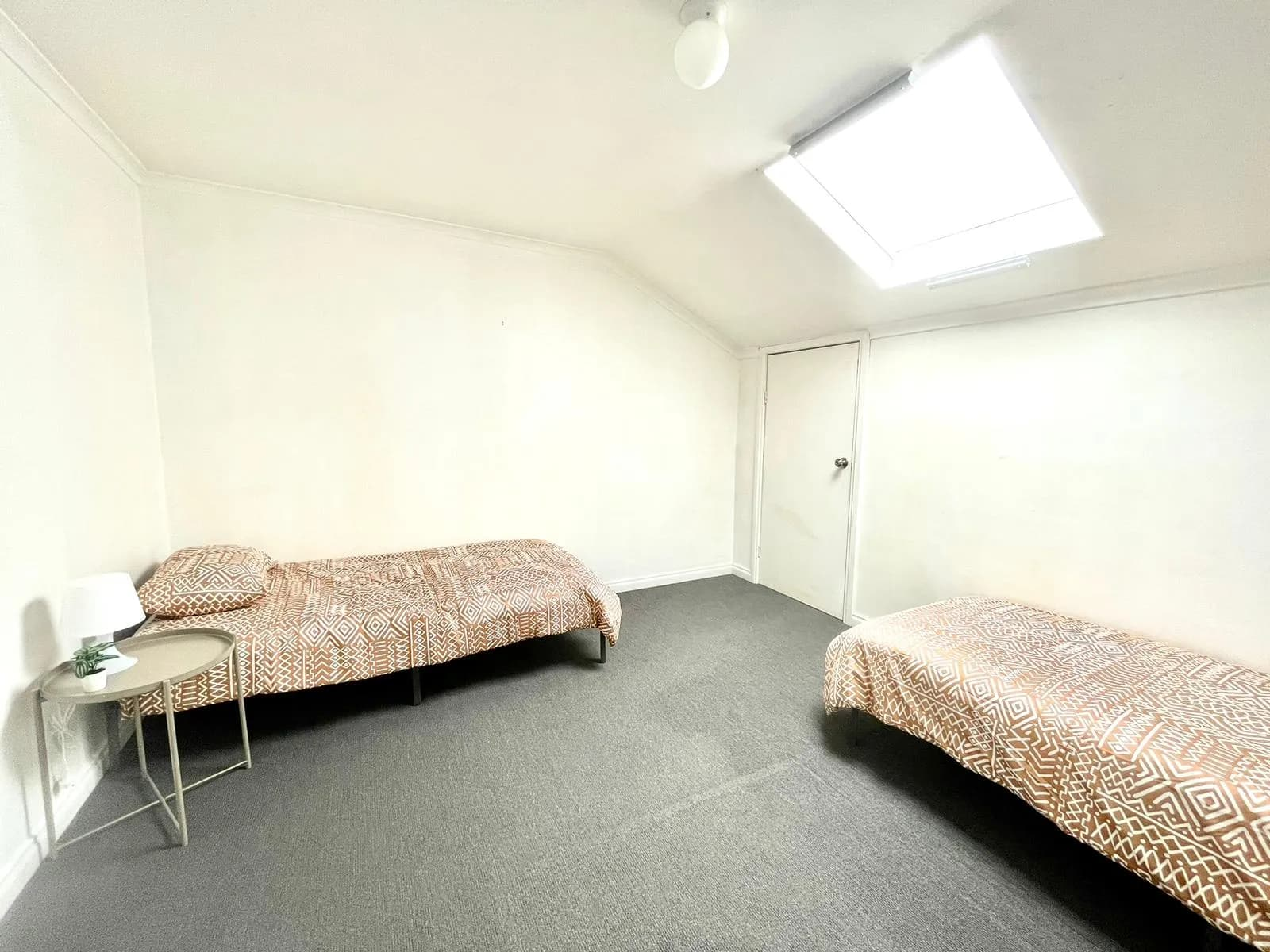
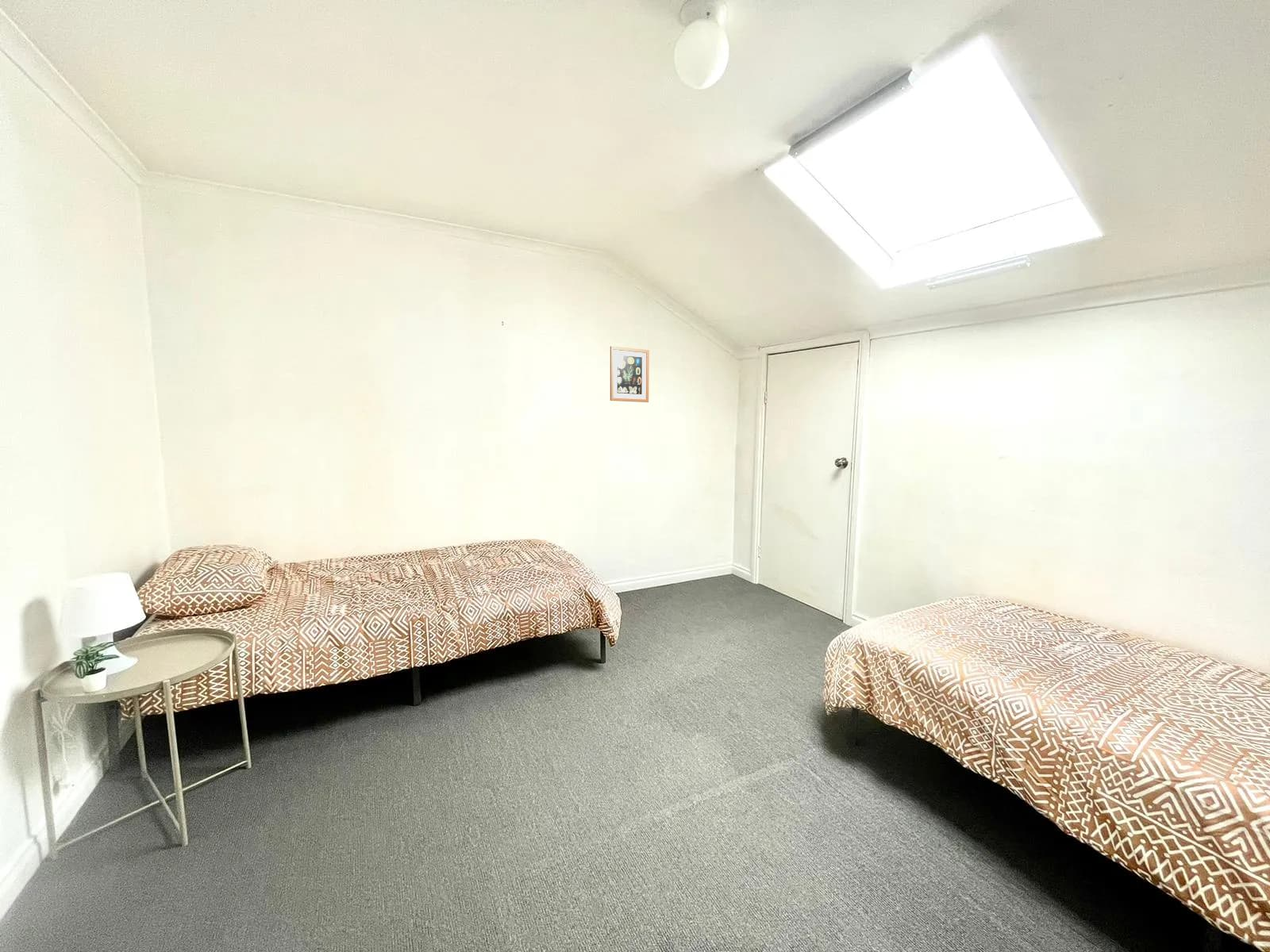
+ wall art [610,346,650,403]
